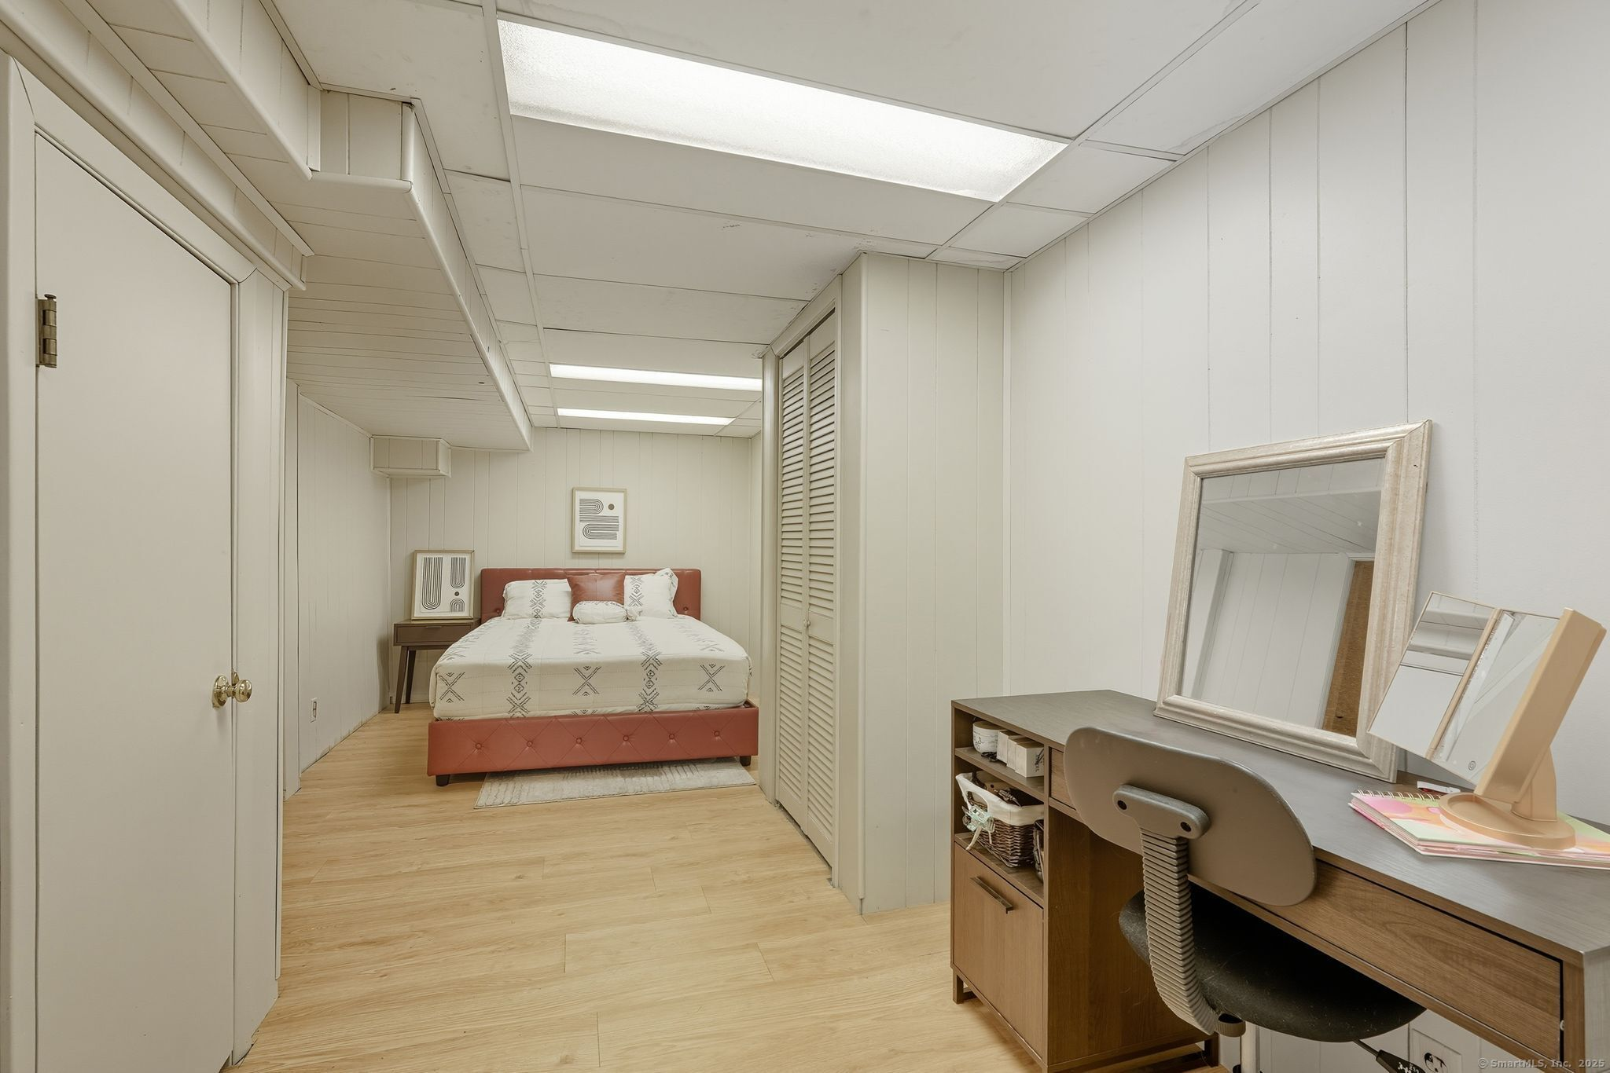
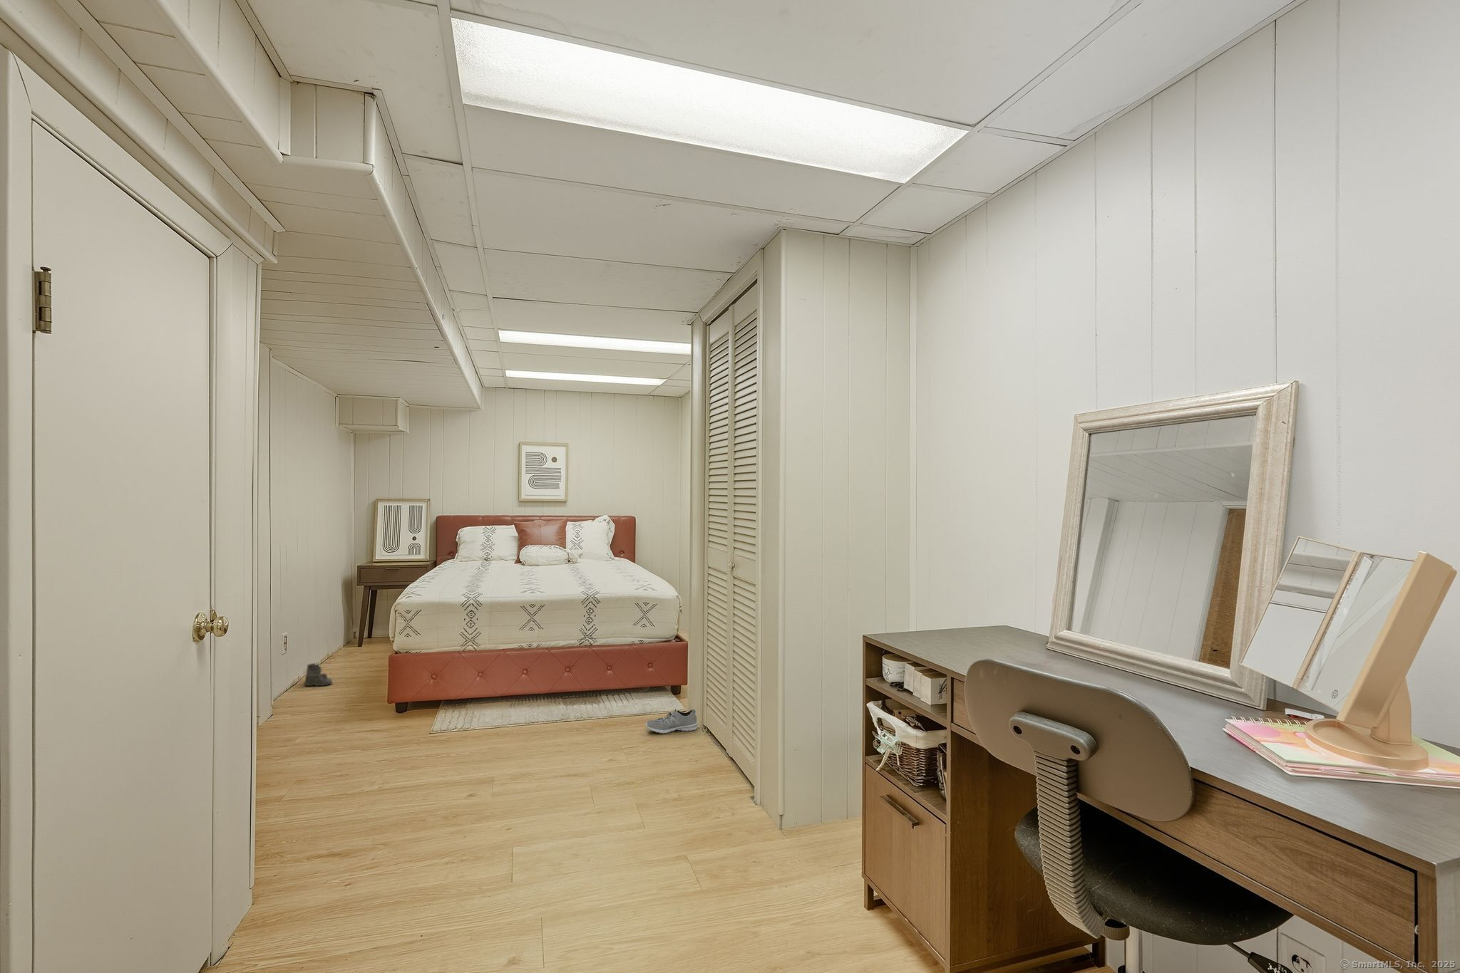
+ boots [304,662,332,688]
+ sneaker [645,708,698,734]
